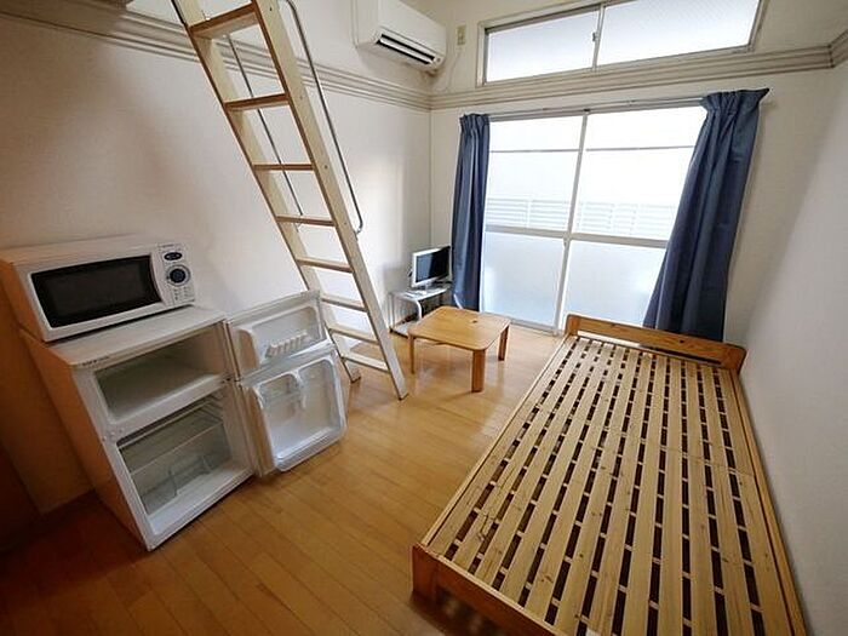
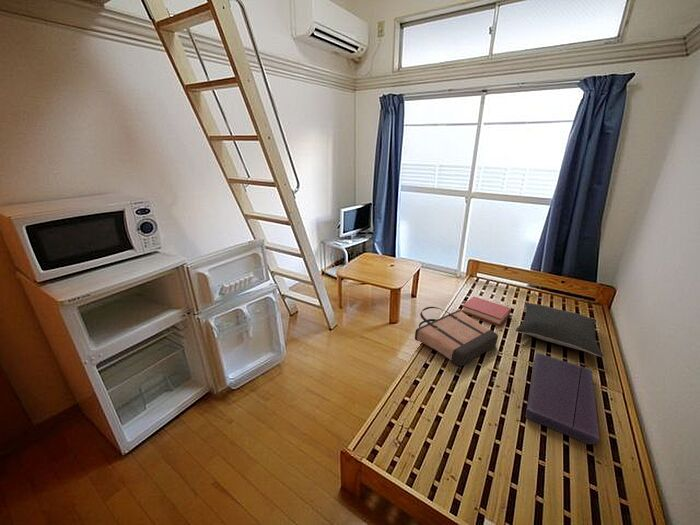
+ cushion [524,352,600,445]
+ hardback book [461,296,512,326]
+ shopping bag [414,306,499,367]
+ pillow [515,301,604,358]
